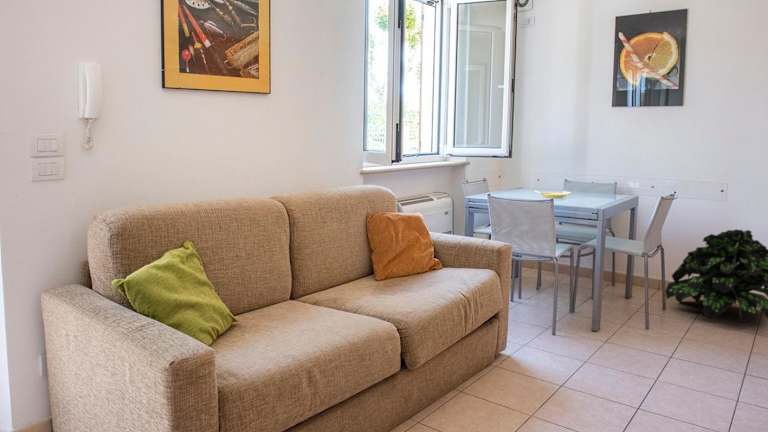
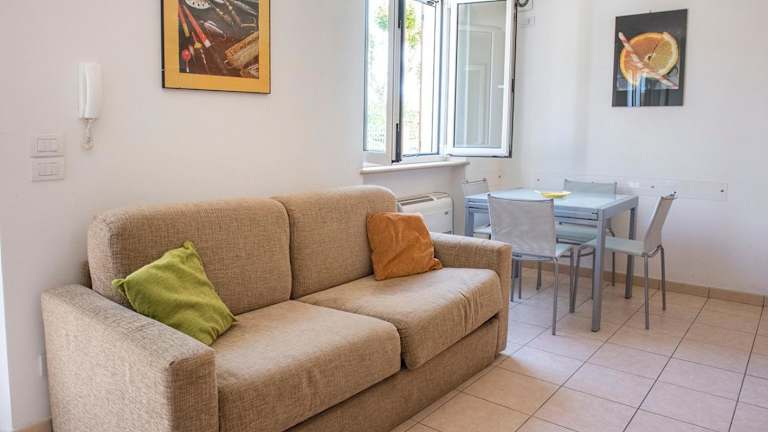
- potted plant [664,228,768,324]
